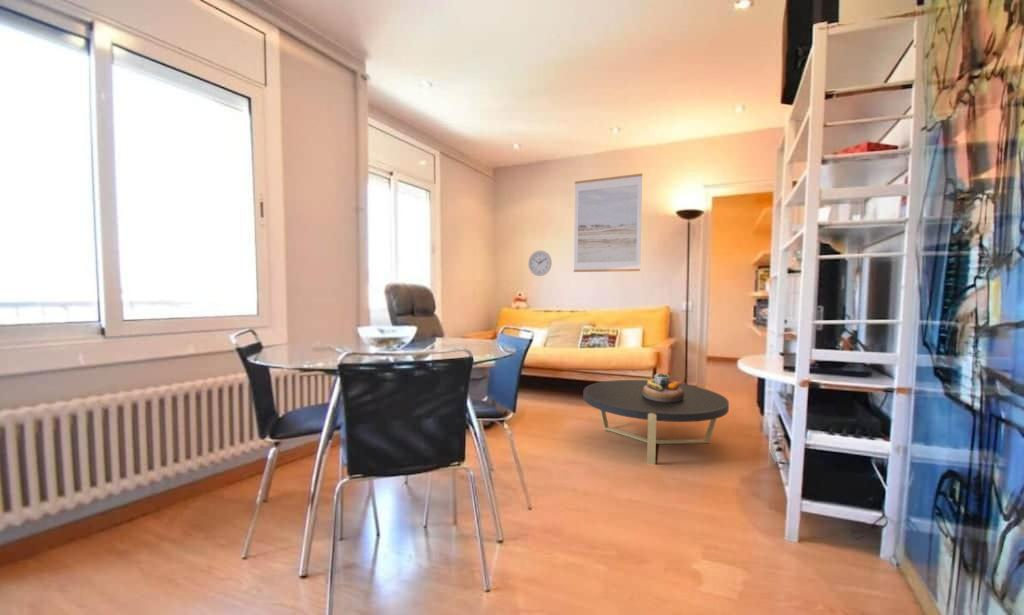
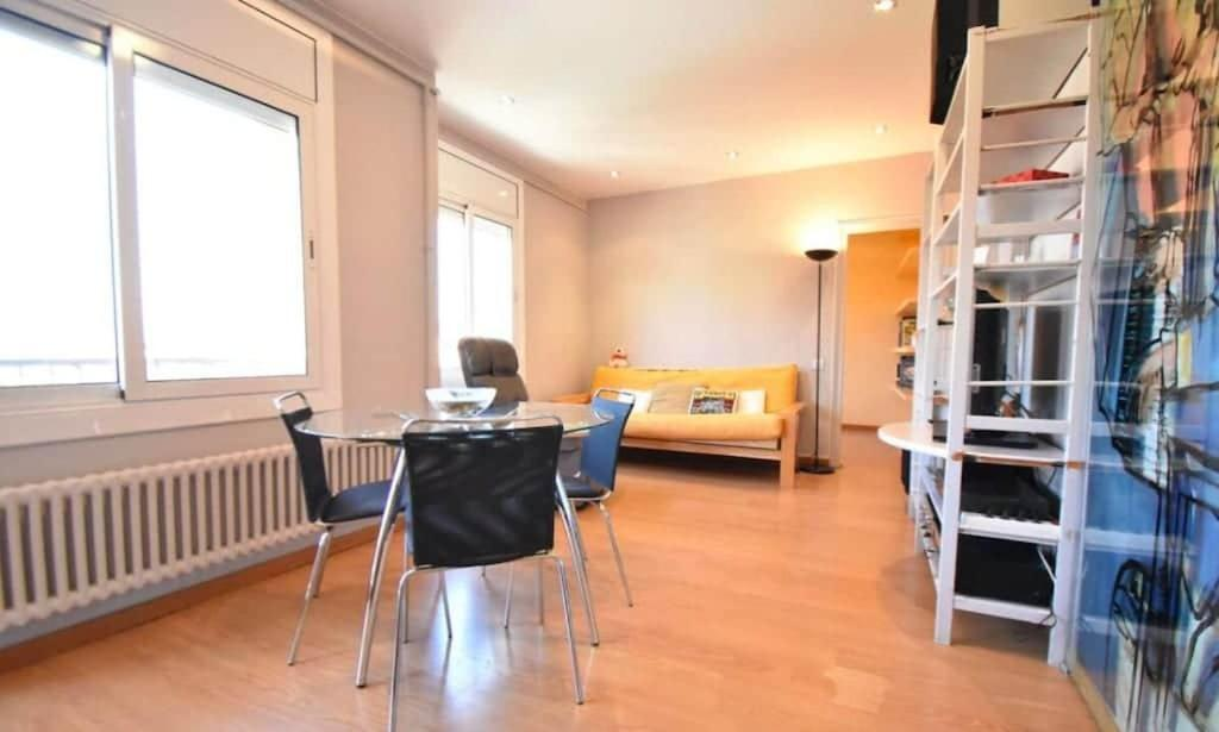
- coffee table [582,379,730,465]
- wall art [573,173,643,273]
- wall clock [527,250,553,277]
- decorative bowl [643,372,684,402]
